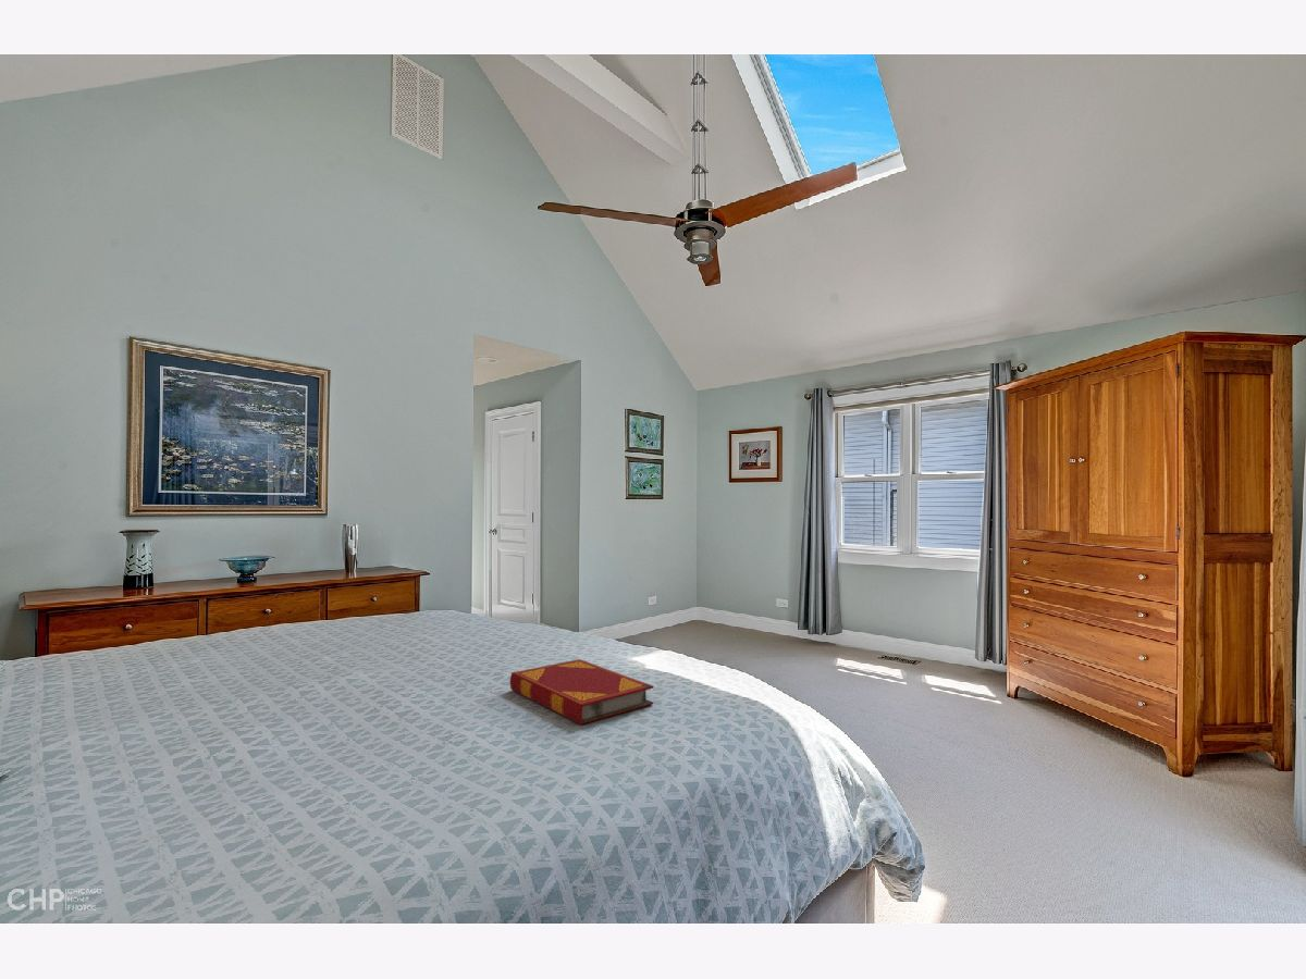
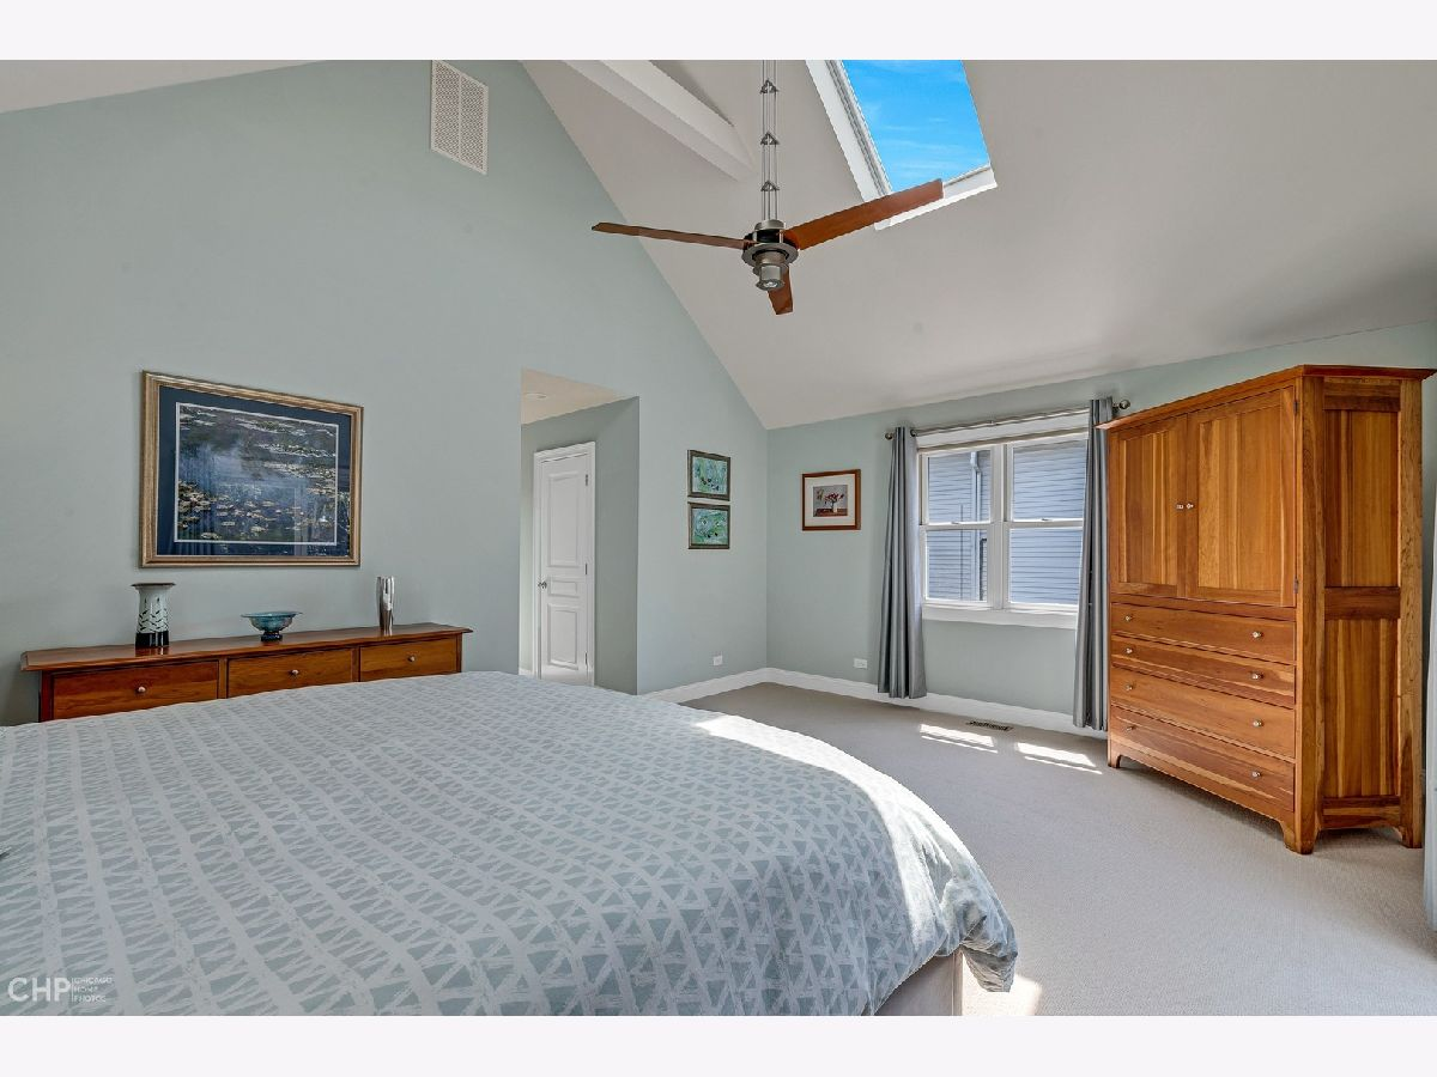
- hardback book [509,658,654,726]
